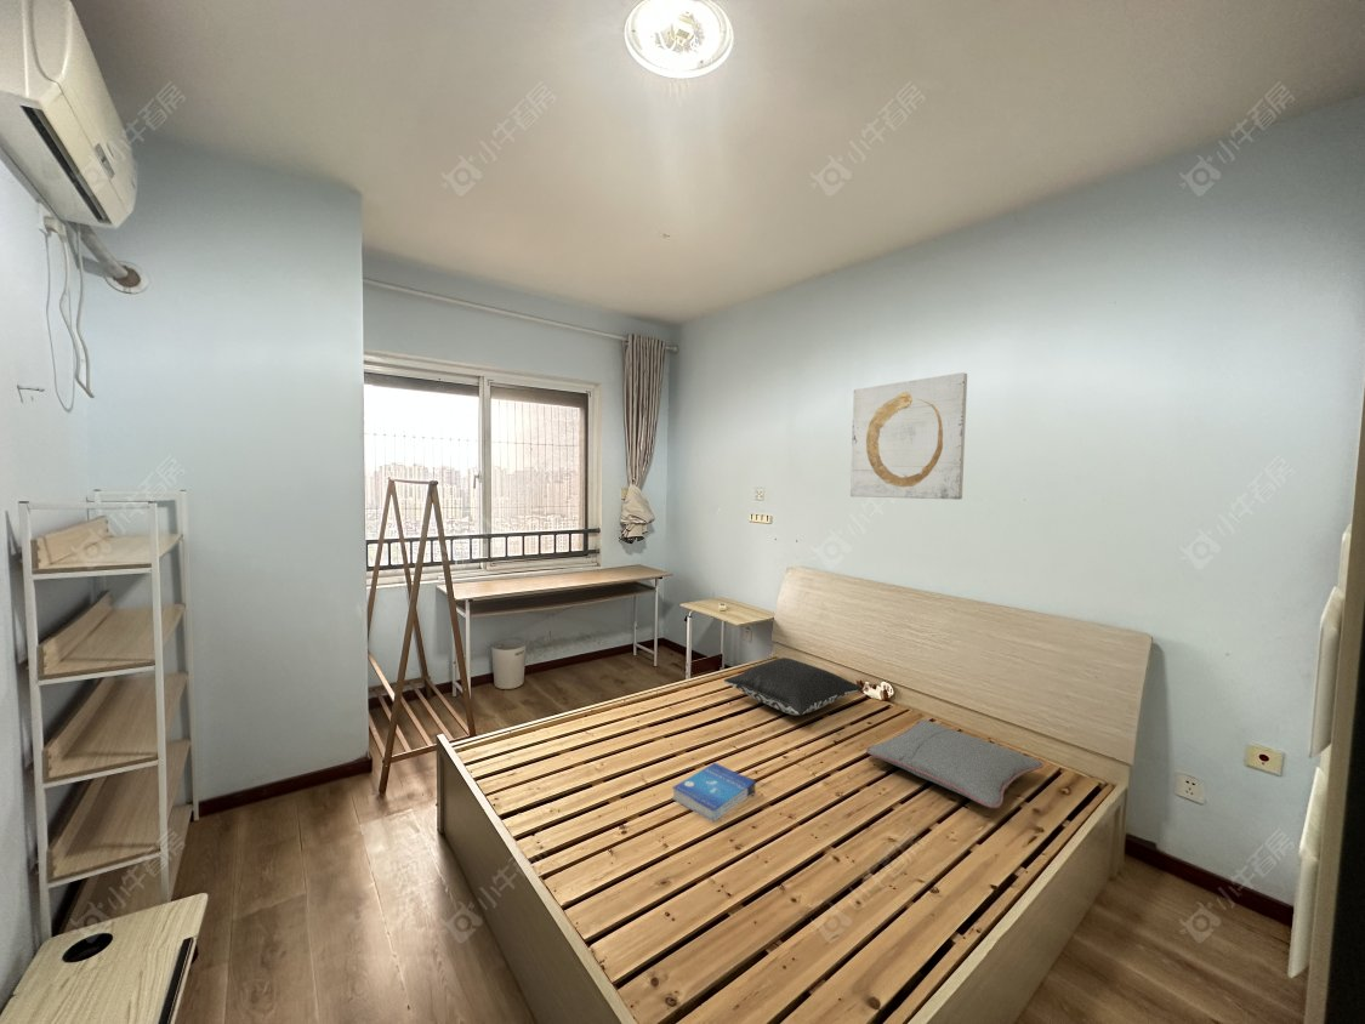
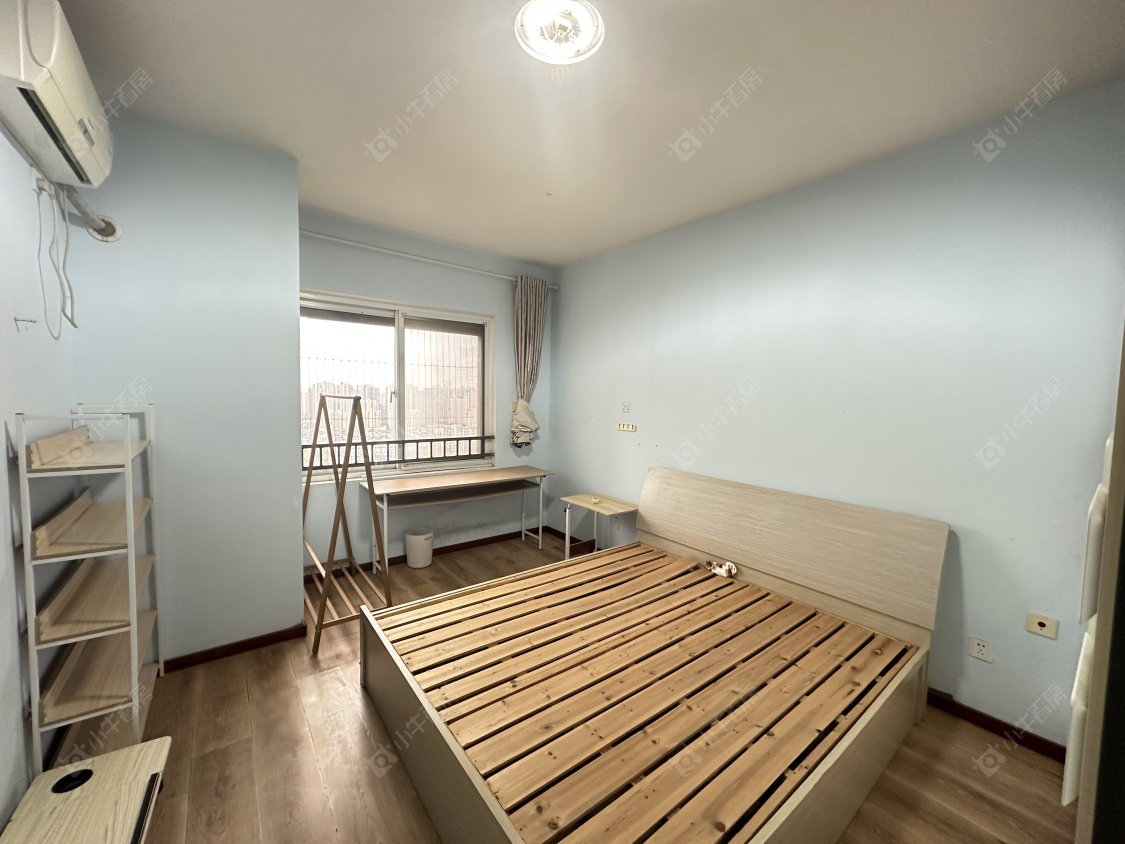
- pillow [865,718,1045,809]
- pillow [722,656,865,716]
- wall art [849,371,968,501]
- book [671,762,757,823]
